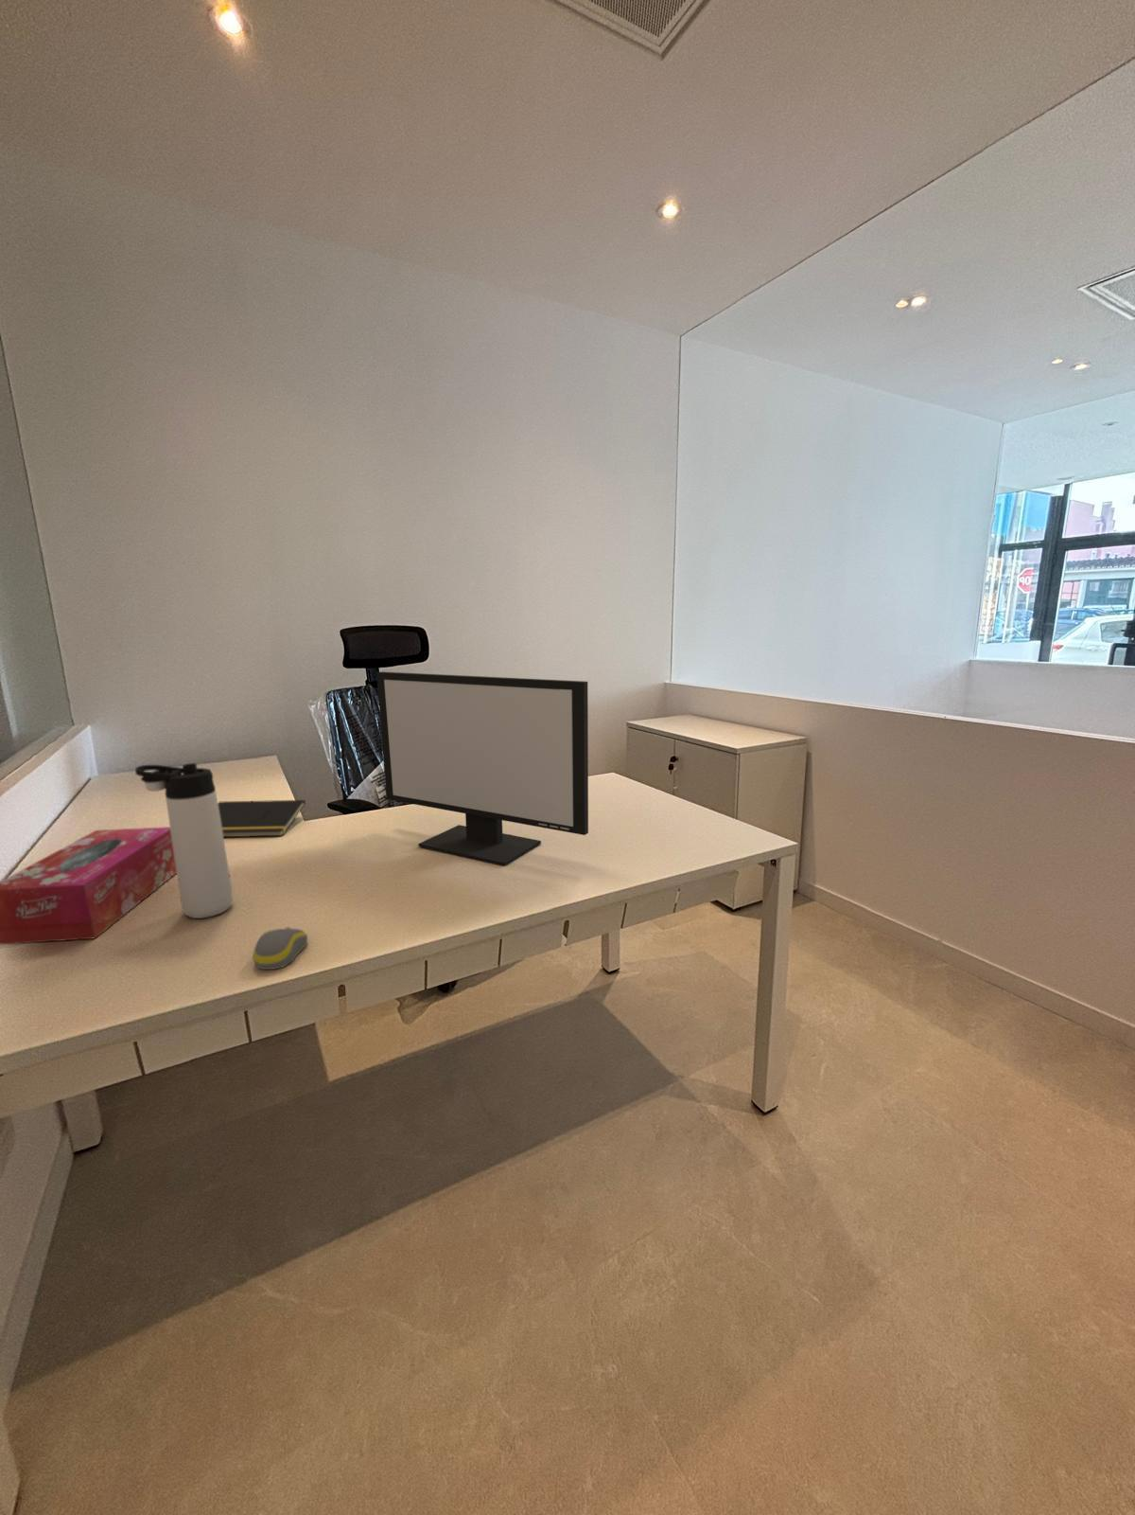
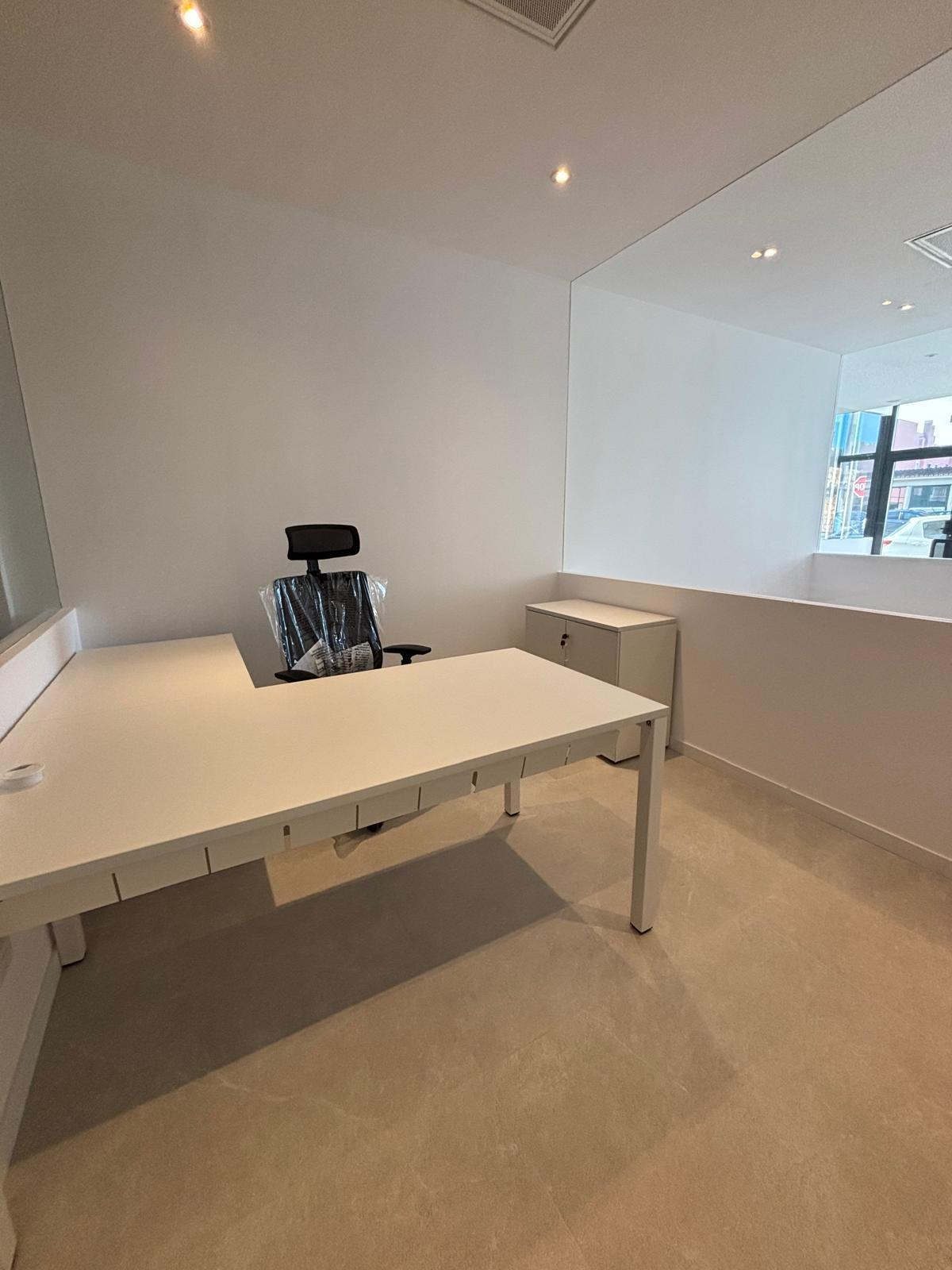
- thermos bottle [135,762,234,920]
- computer monitor [376,672,589,866]
- notepad [217,799,306,837]
- tissue box [0,825,176,945]
- computer mouse [253,926,309,971]
